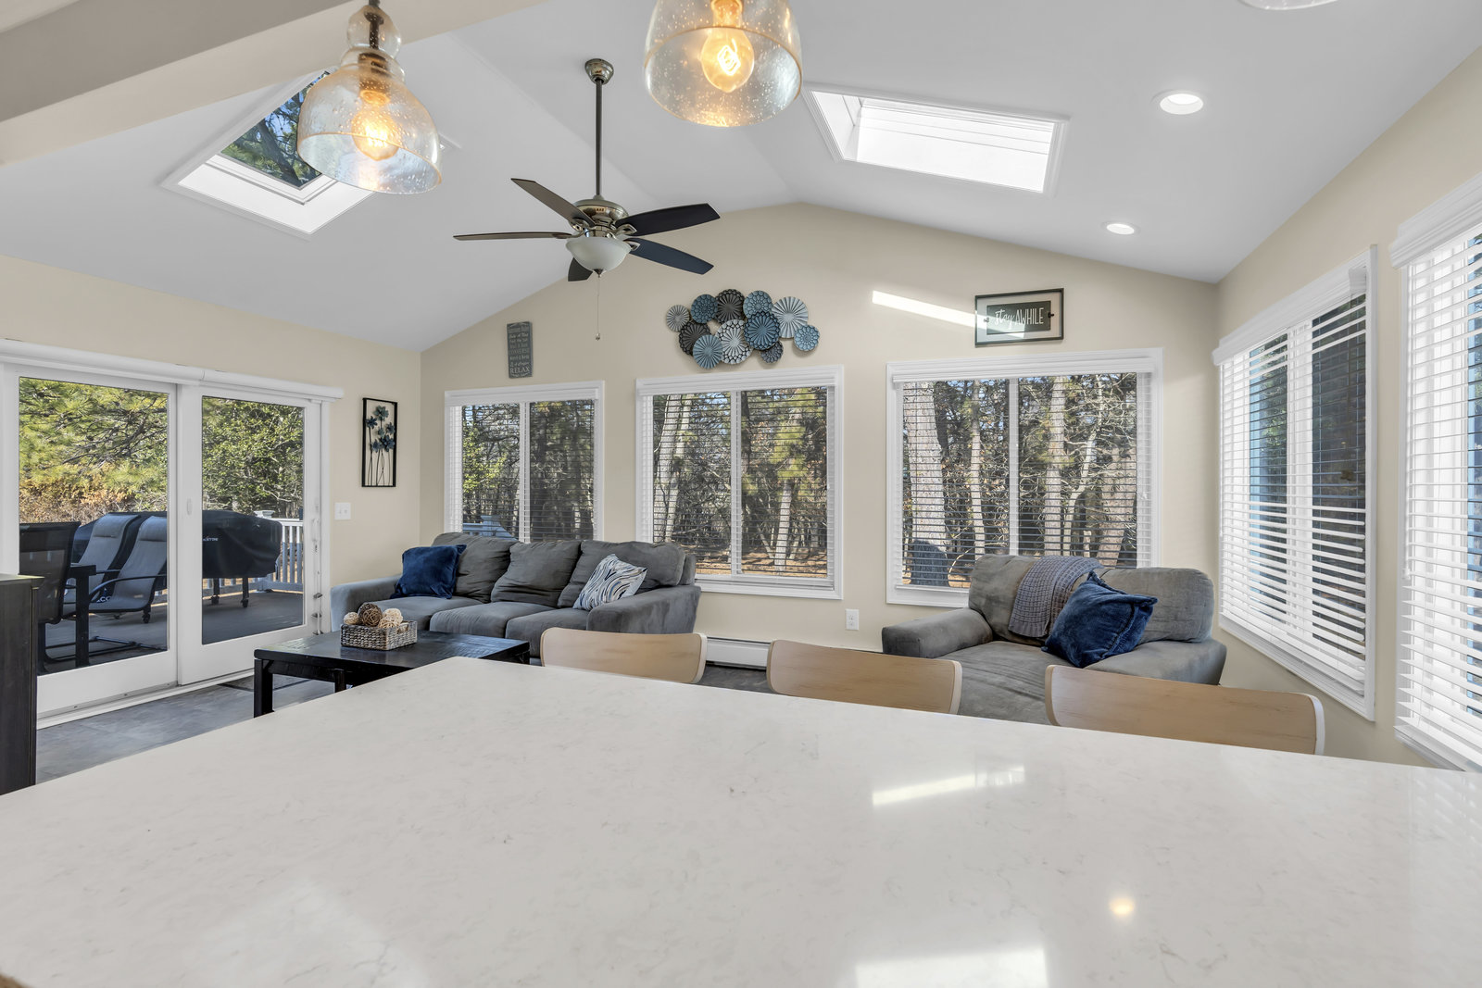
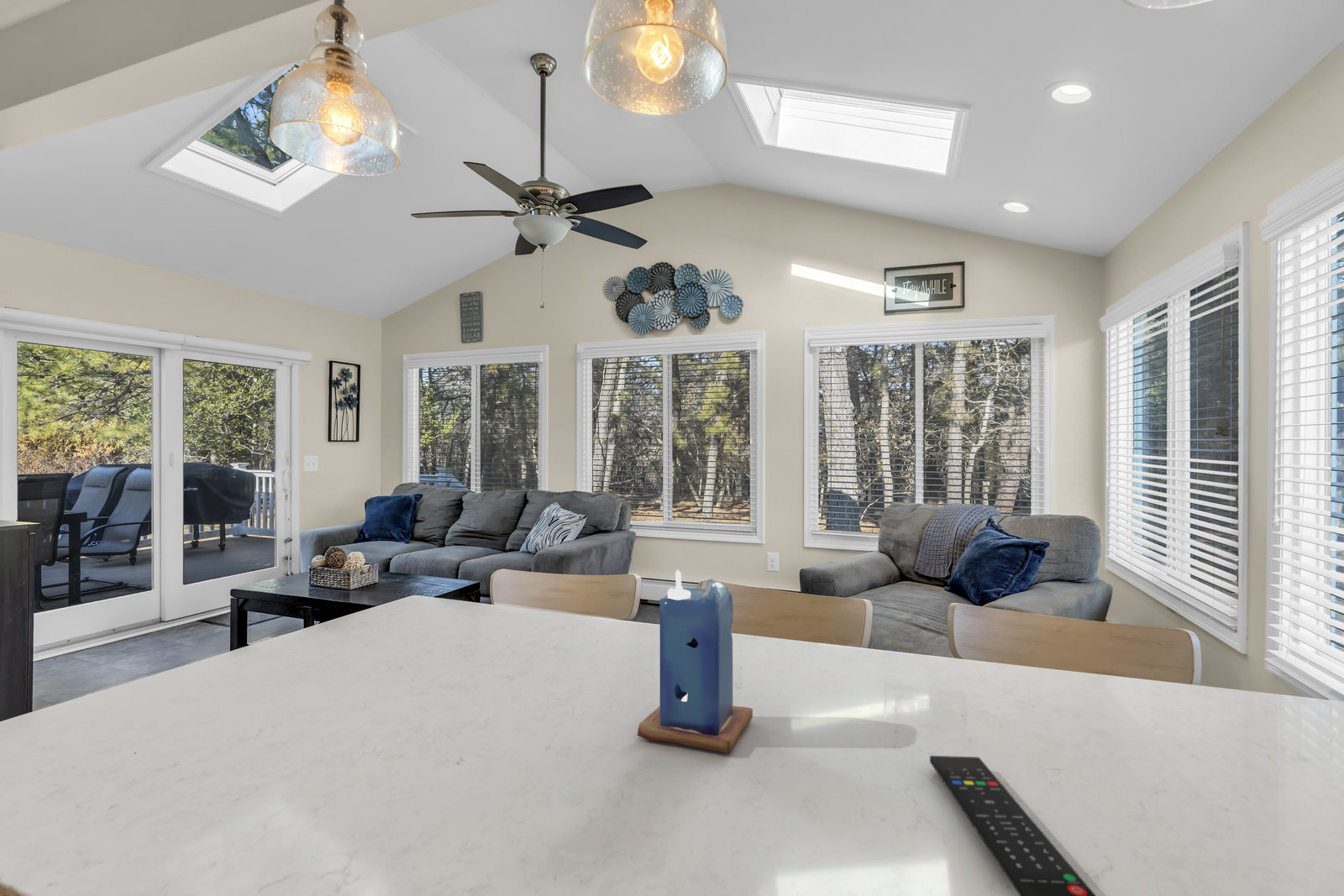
+ remote control [929,755,1097,896]
+ candle [637,569,753,754]
